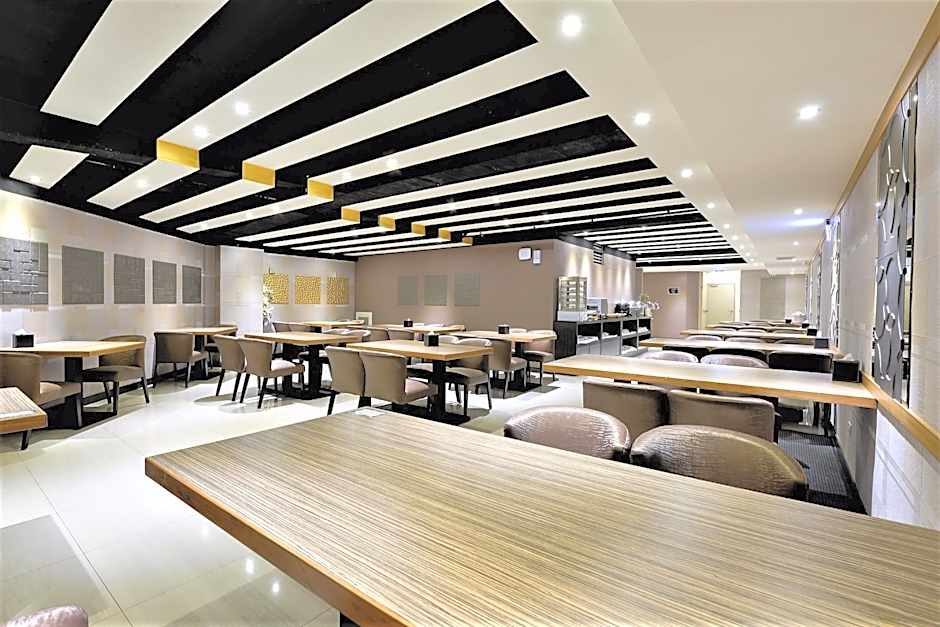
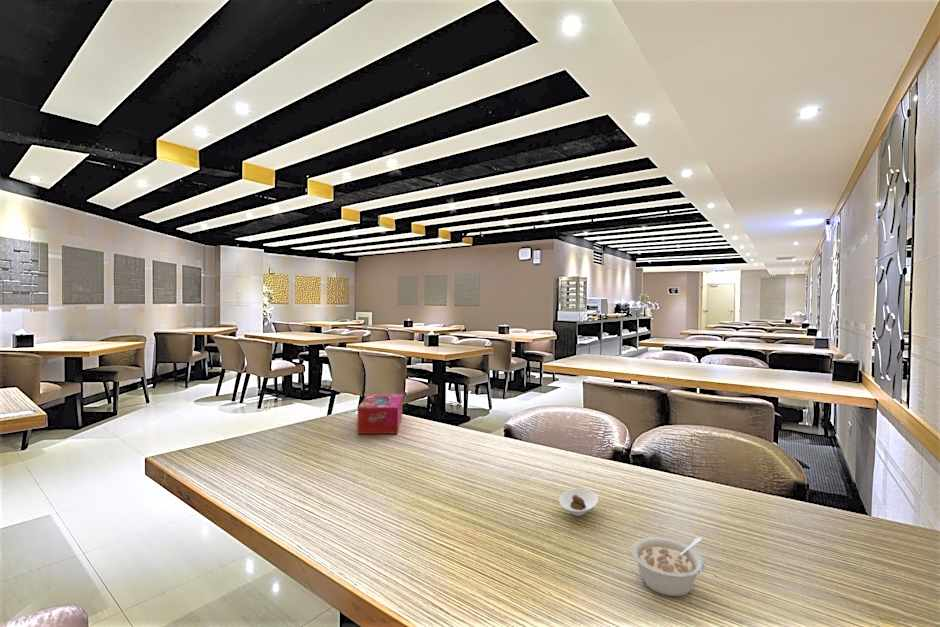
+ saucer [558,487,599,517]
+ tissue box [356,393,404,435]
+ legume [630,537,705,597]
